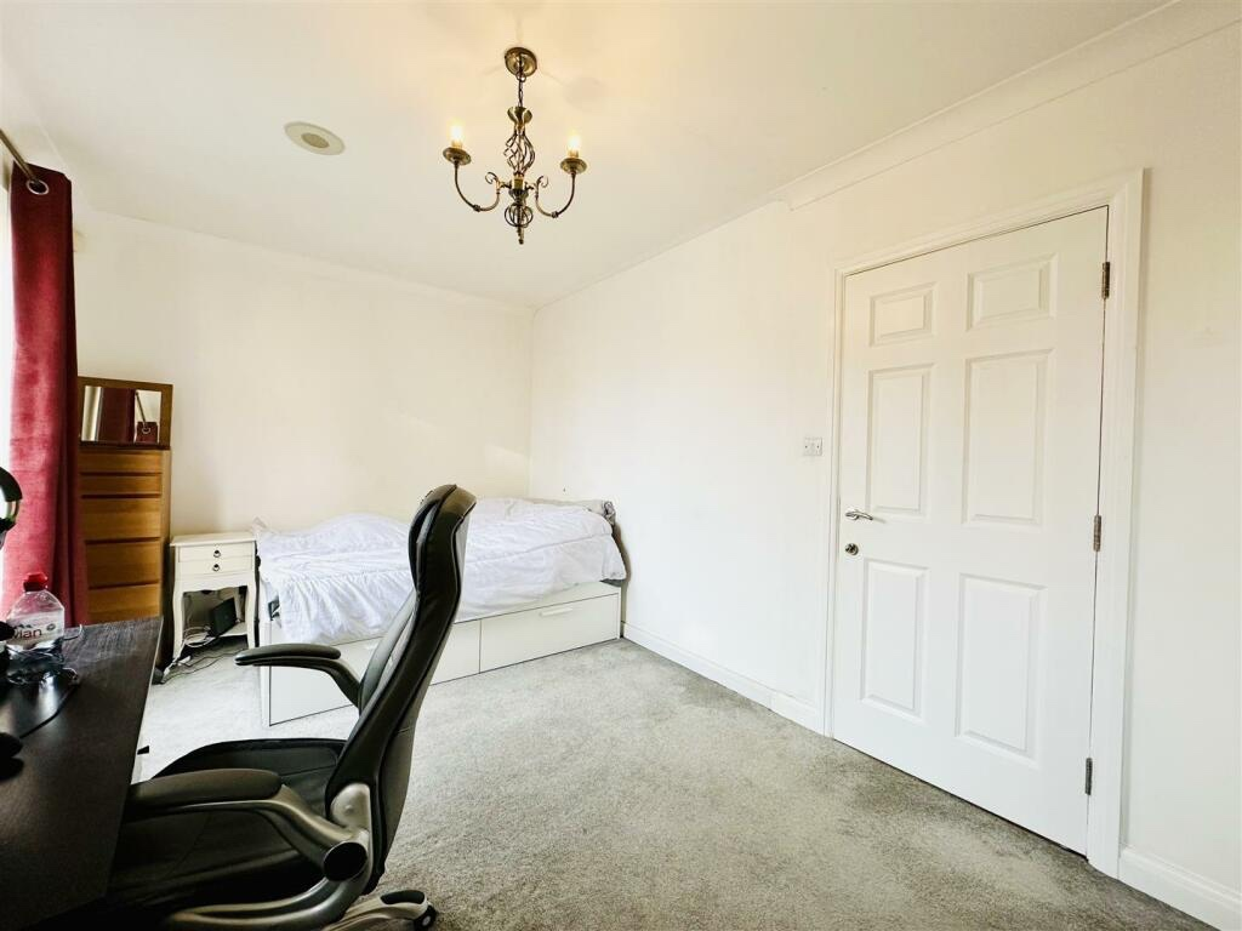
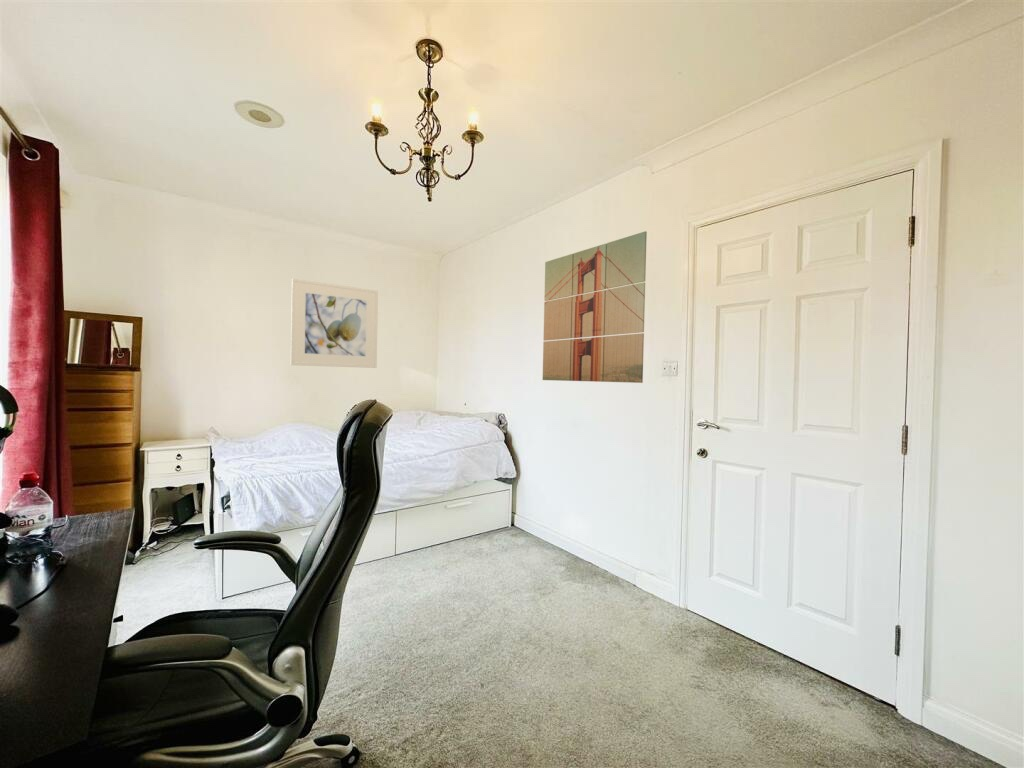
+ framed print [290,278,379,369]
+ wall art [542,230,648,384]
